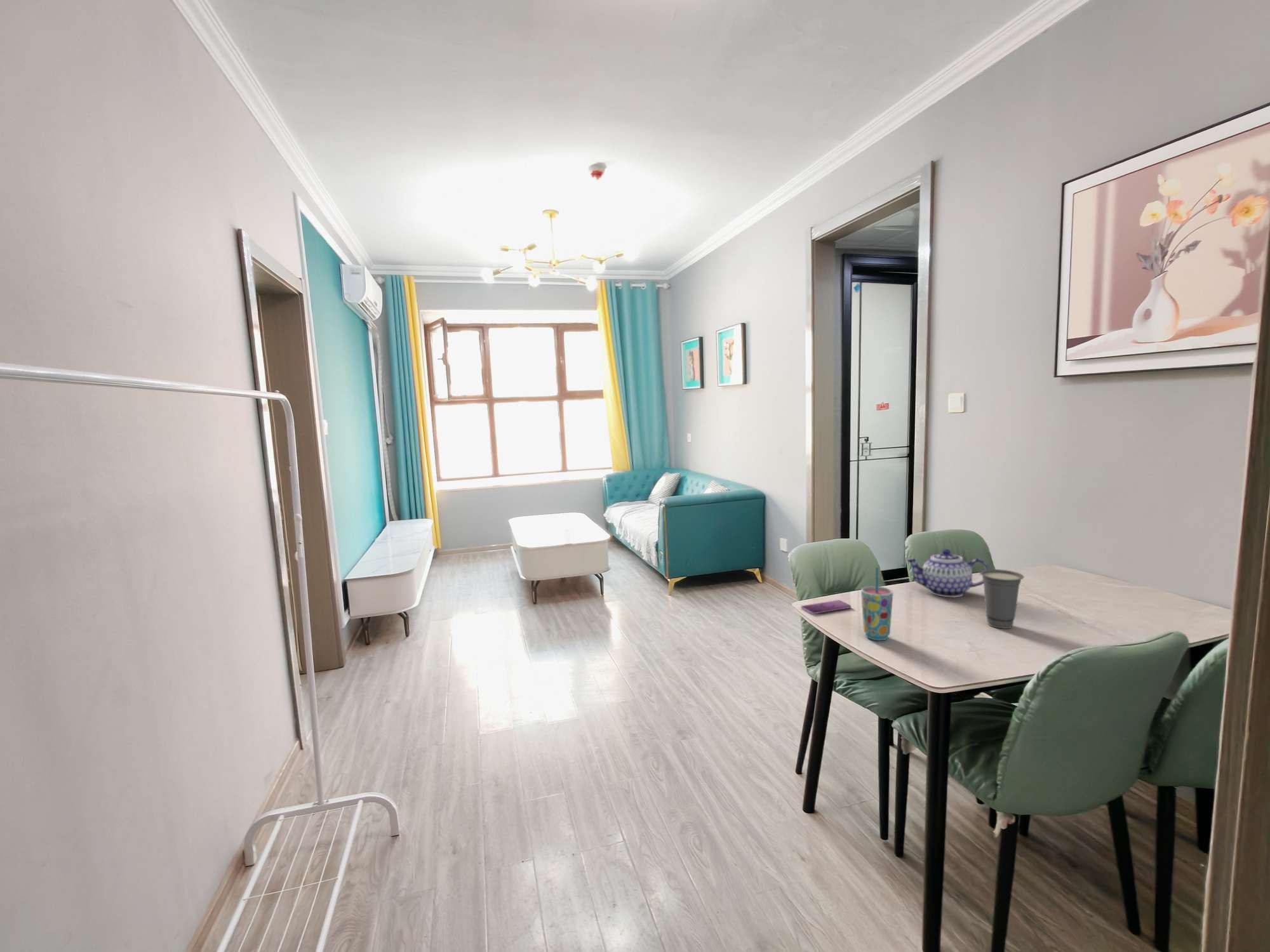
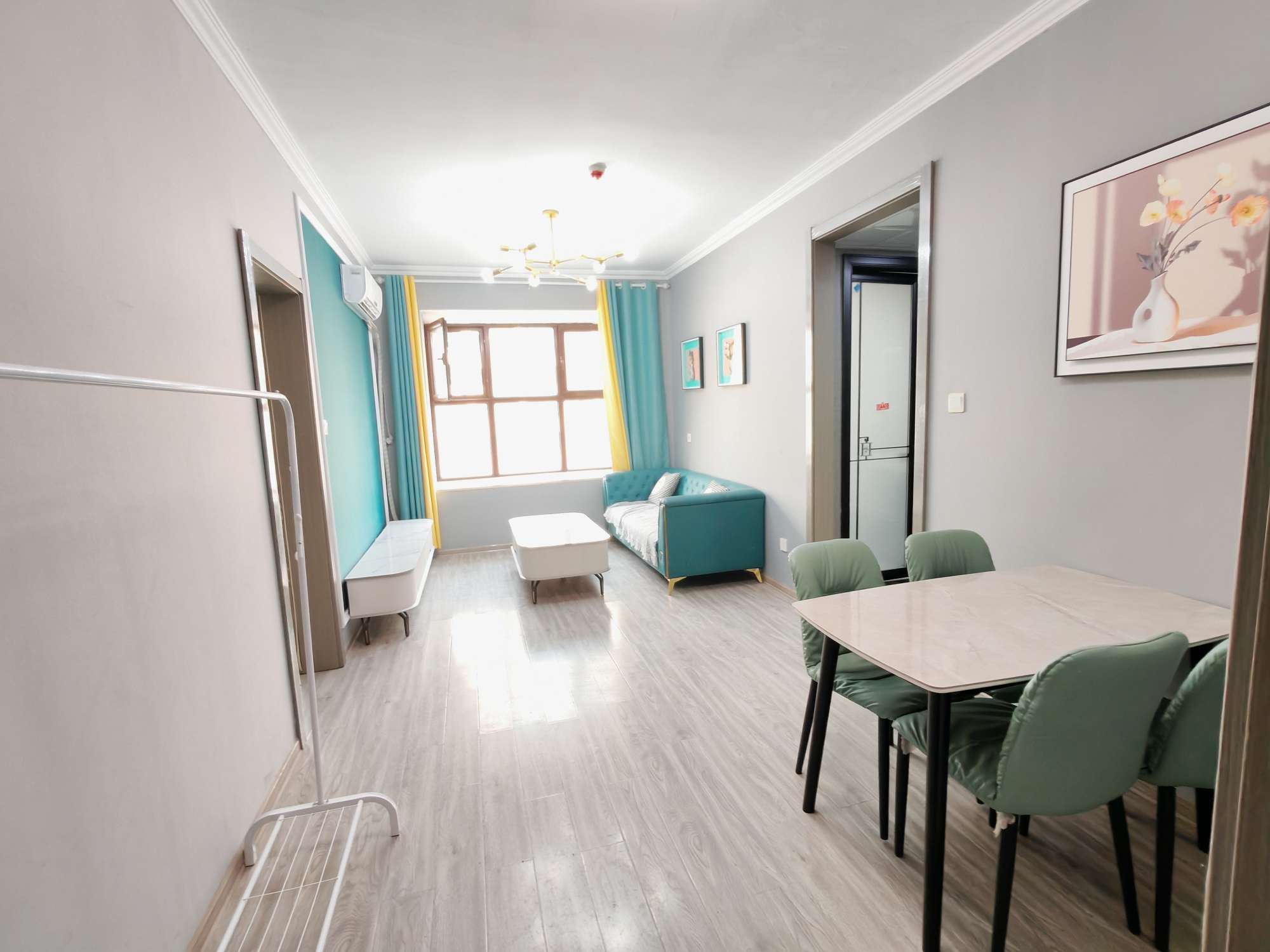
- cup [860,567,893,641]
- teapot [905,548,989,598]
- cup [979,569,1025,630]
- smartphone [800,599,852,615]
